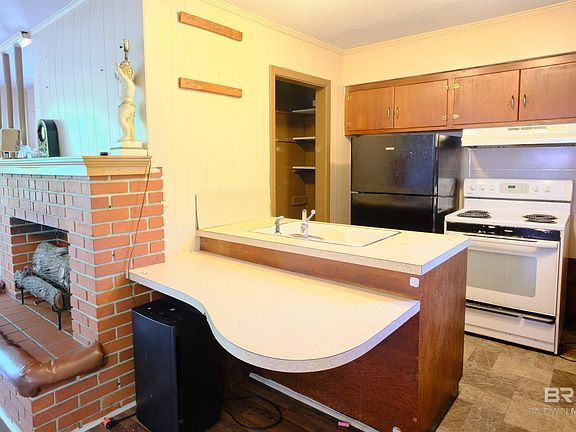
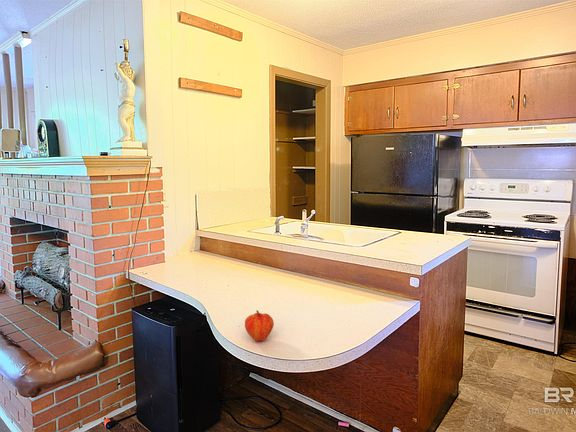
+ fruit [244,309,275,343]
